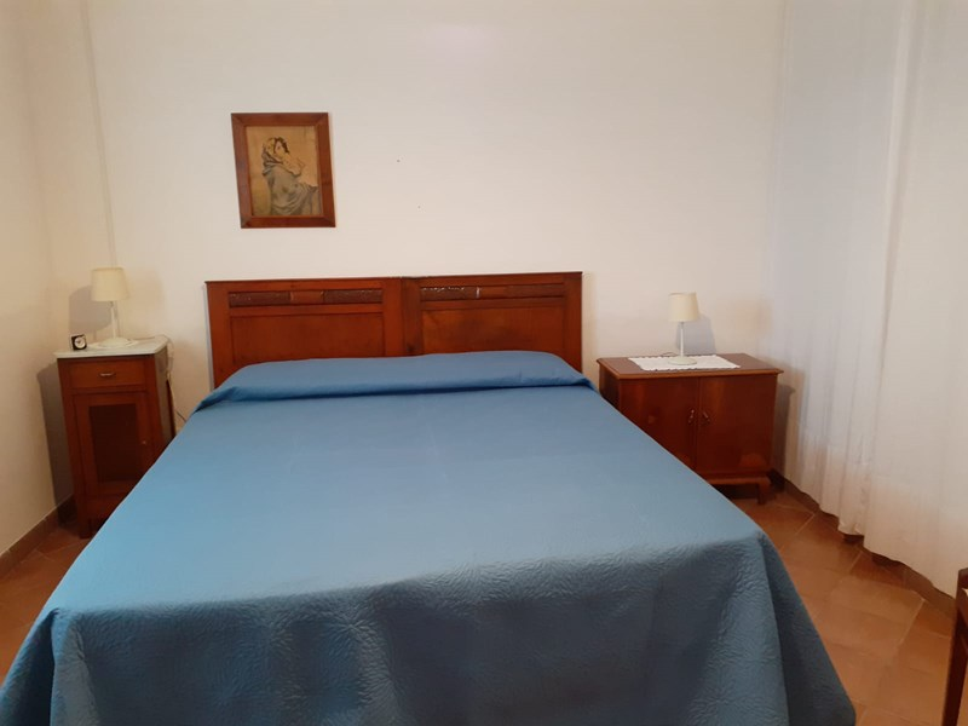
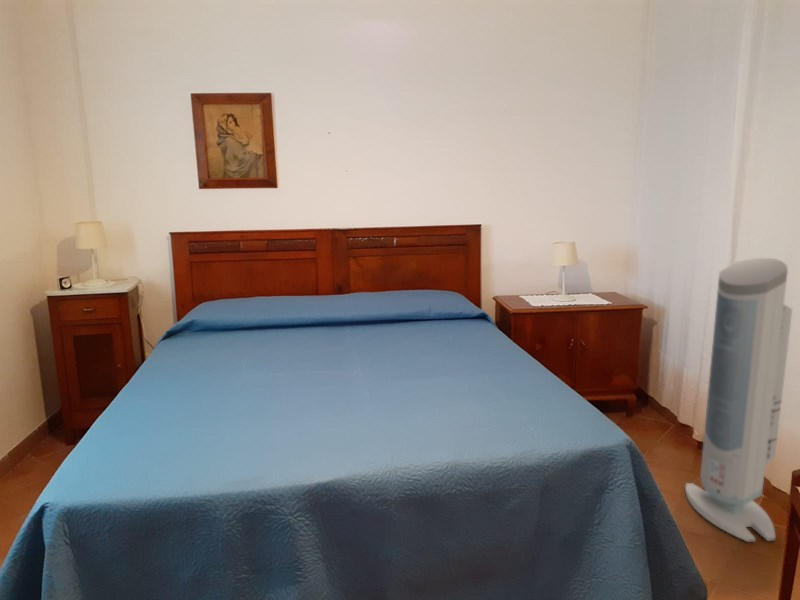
+ air purifier [684,257,793,543]
